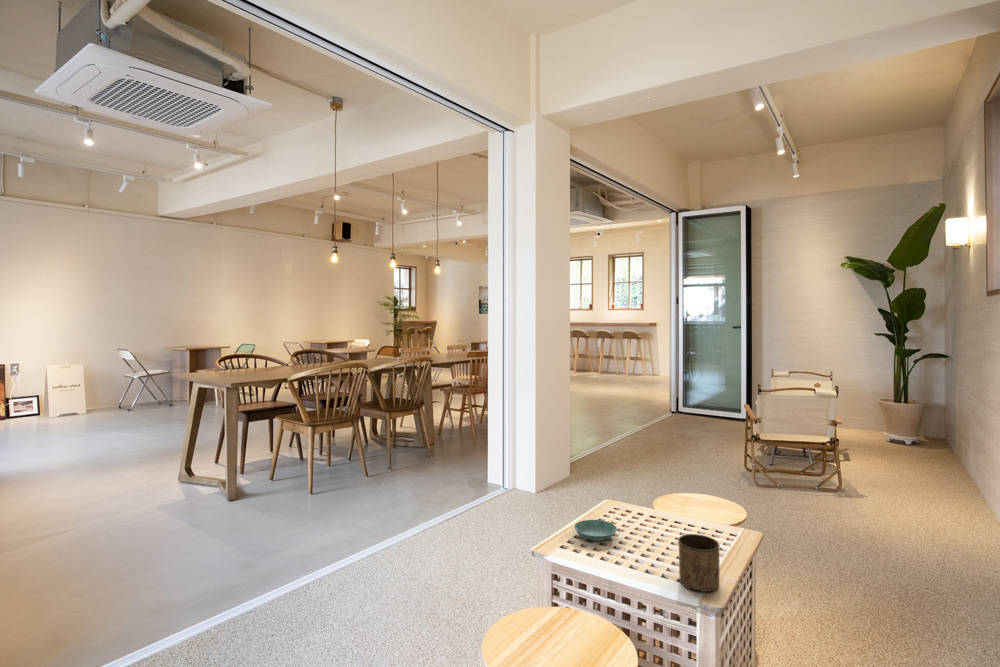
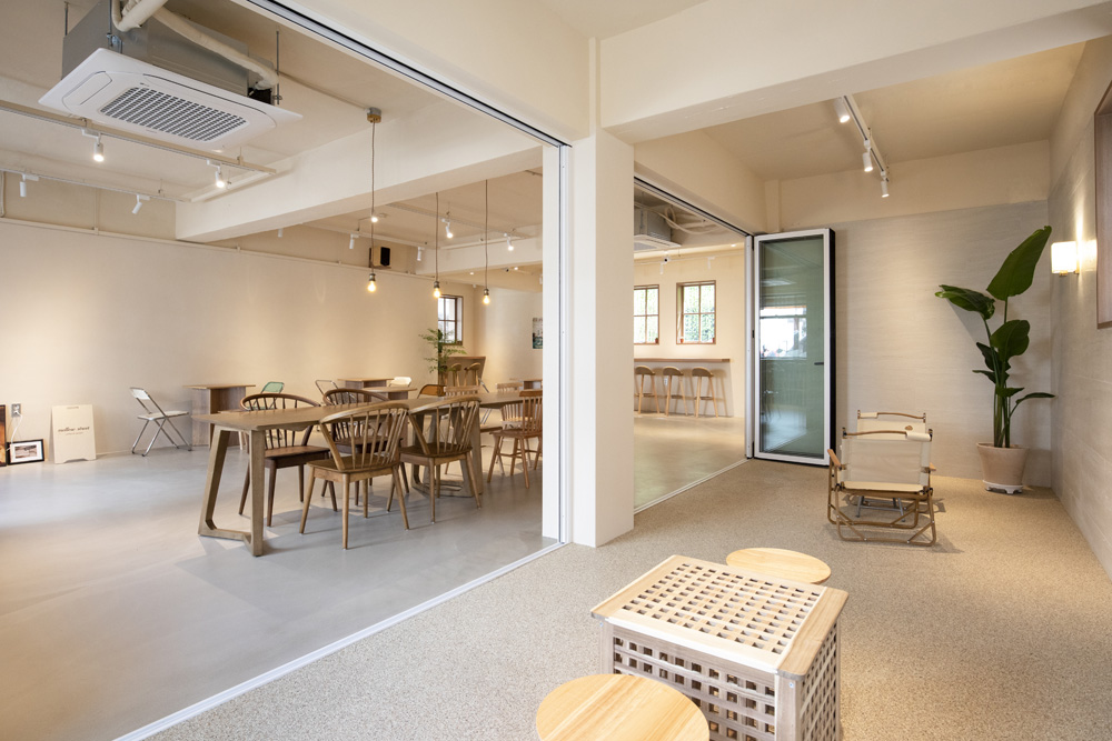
- cup [677,533,721,593]
- saucer [573,519,618,542]
